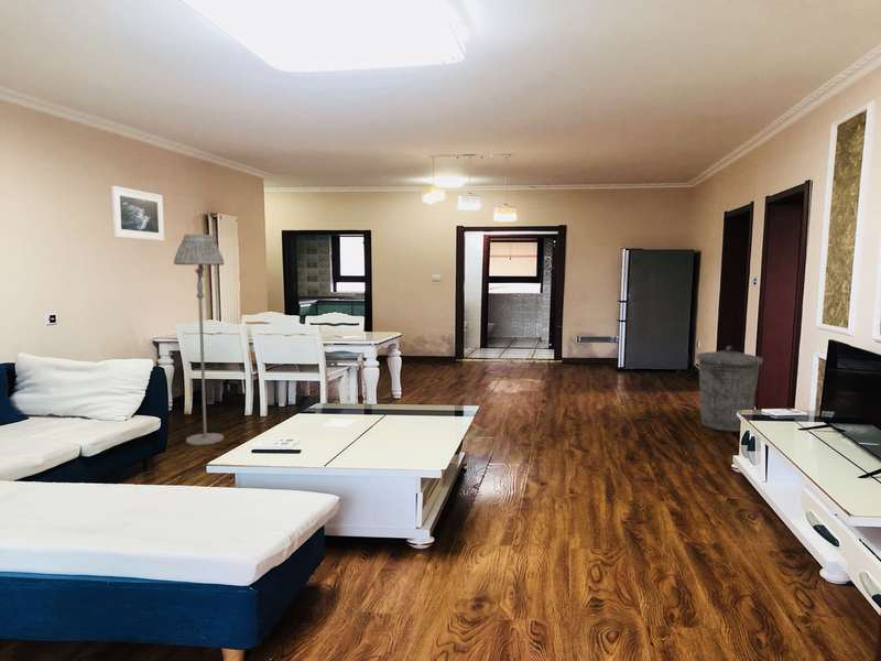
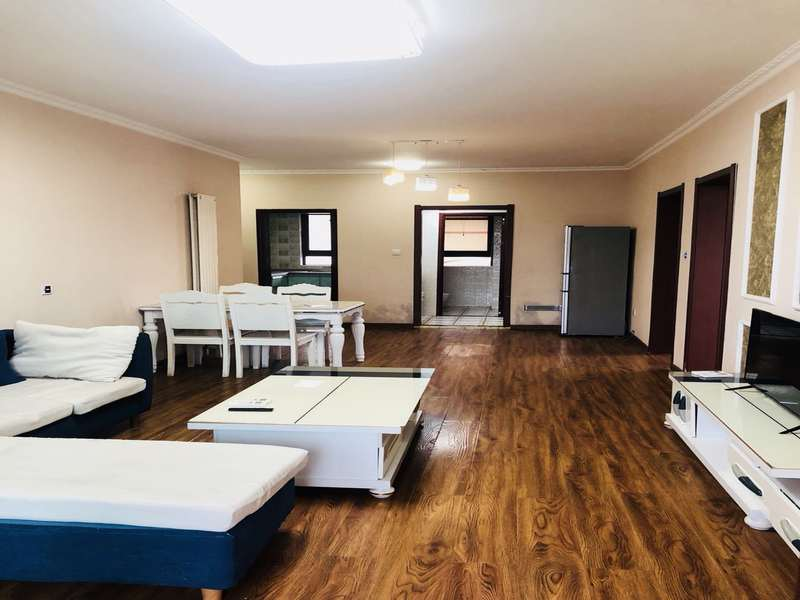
- floor lamp [173,234,226,446]
- trash can [695,345,764,432]
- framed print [110,185,165,242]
